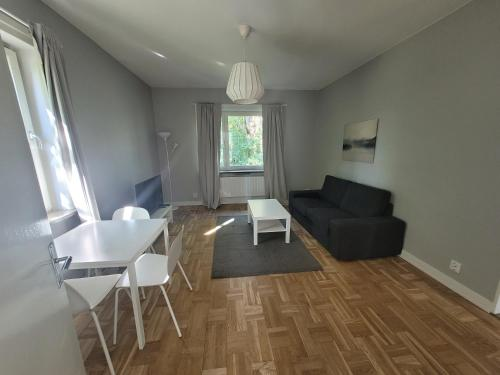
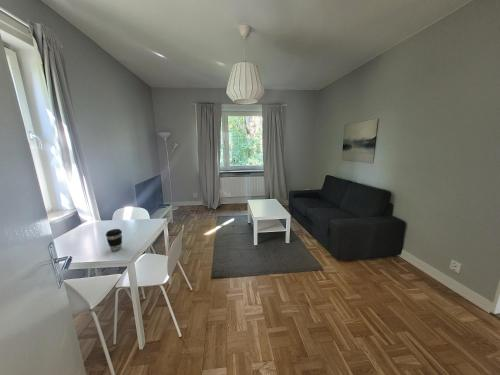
+ coffee cup [105,228,123,252]
